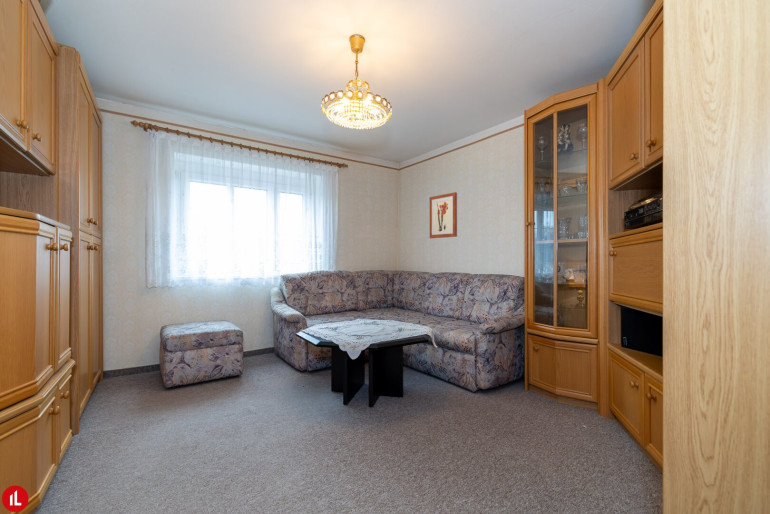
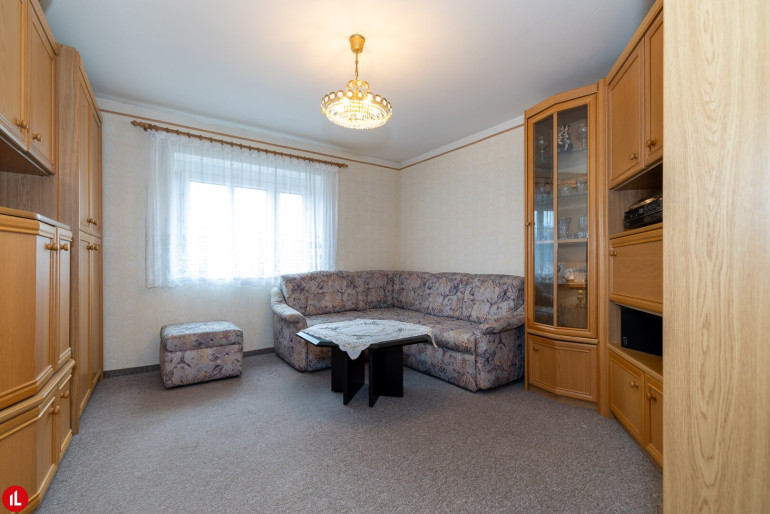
- wall art [429,191,458,239]
